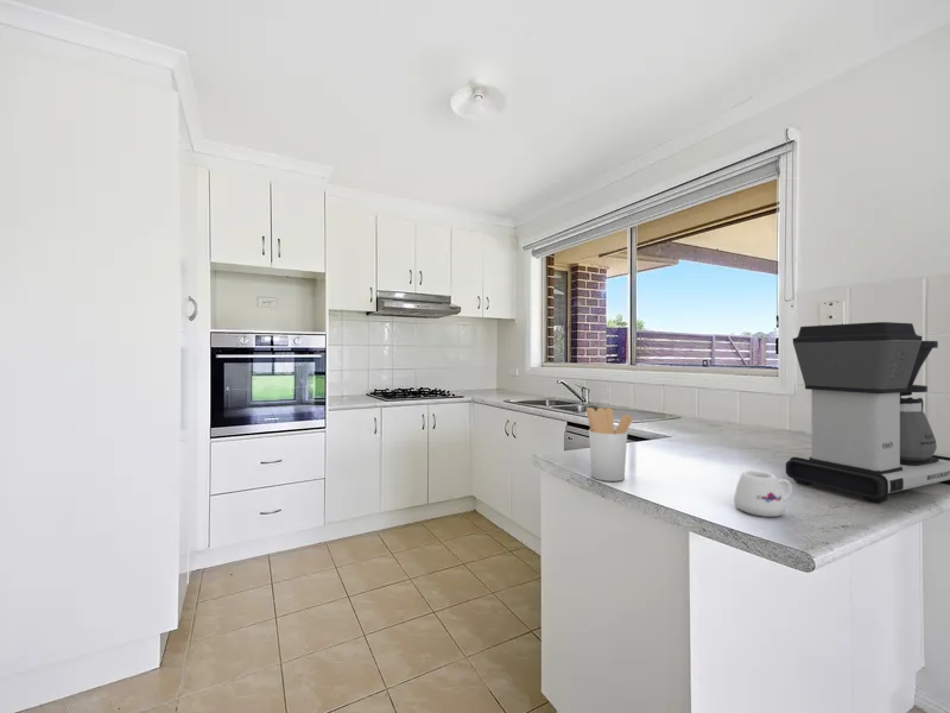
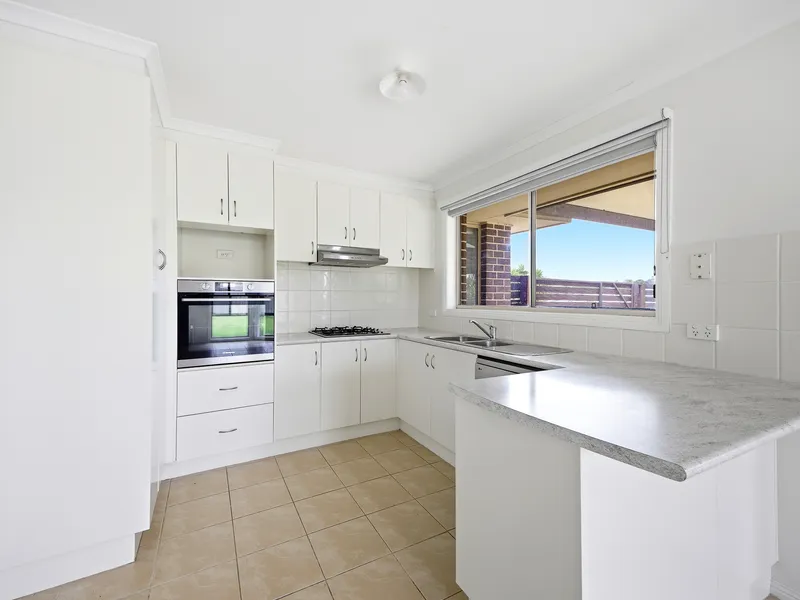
- utensil holder [585,406,634,482]
- mug [733,469,793,518]
- coffee maker [785,321,950,504]
